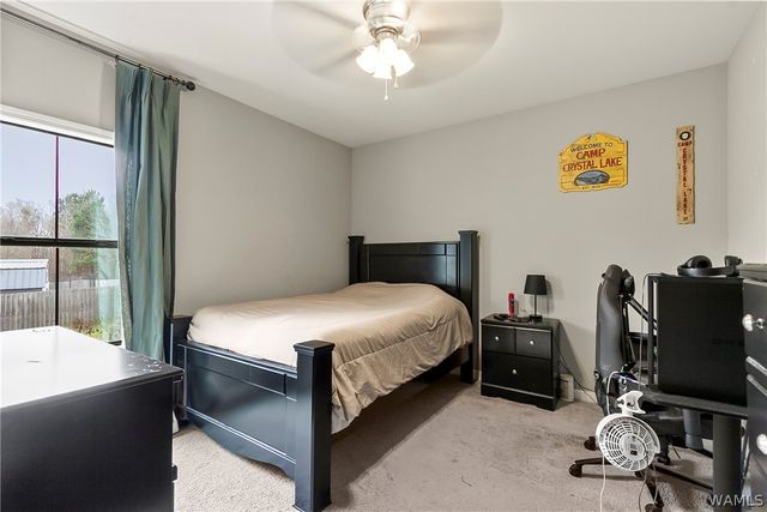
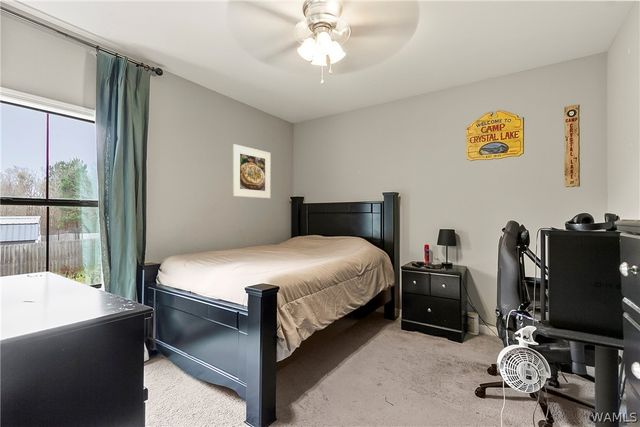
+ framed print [232,143,271,199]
